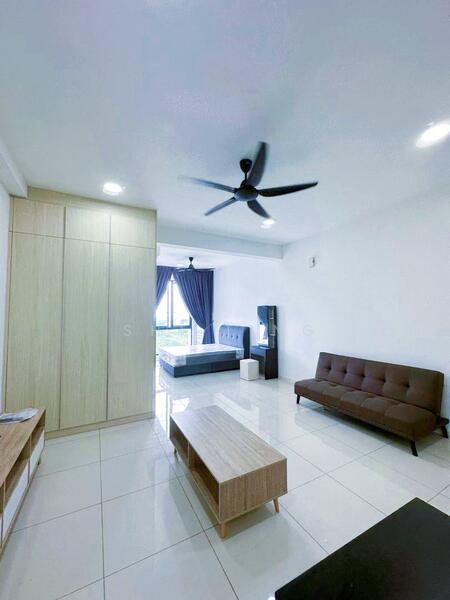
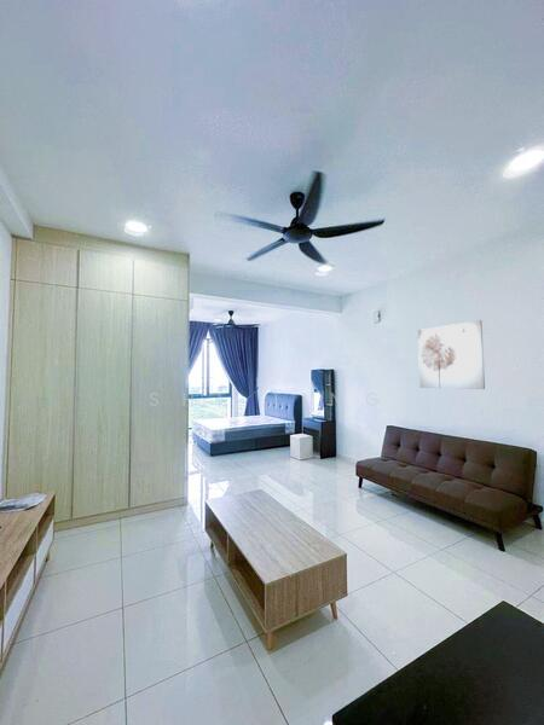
+ wall art [417,319,486,390]
